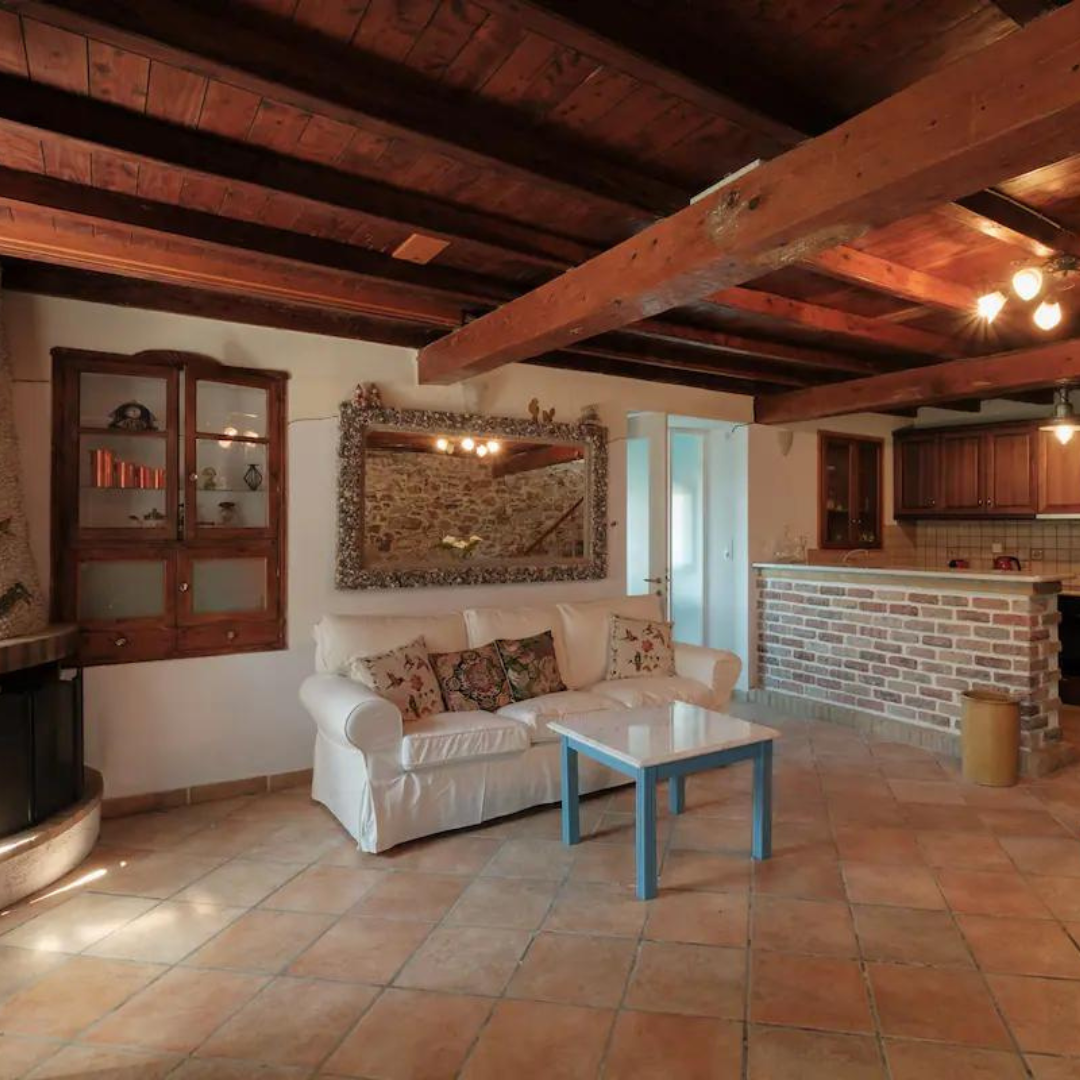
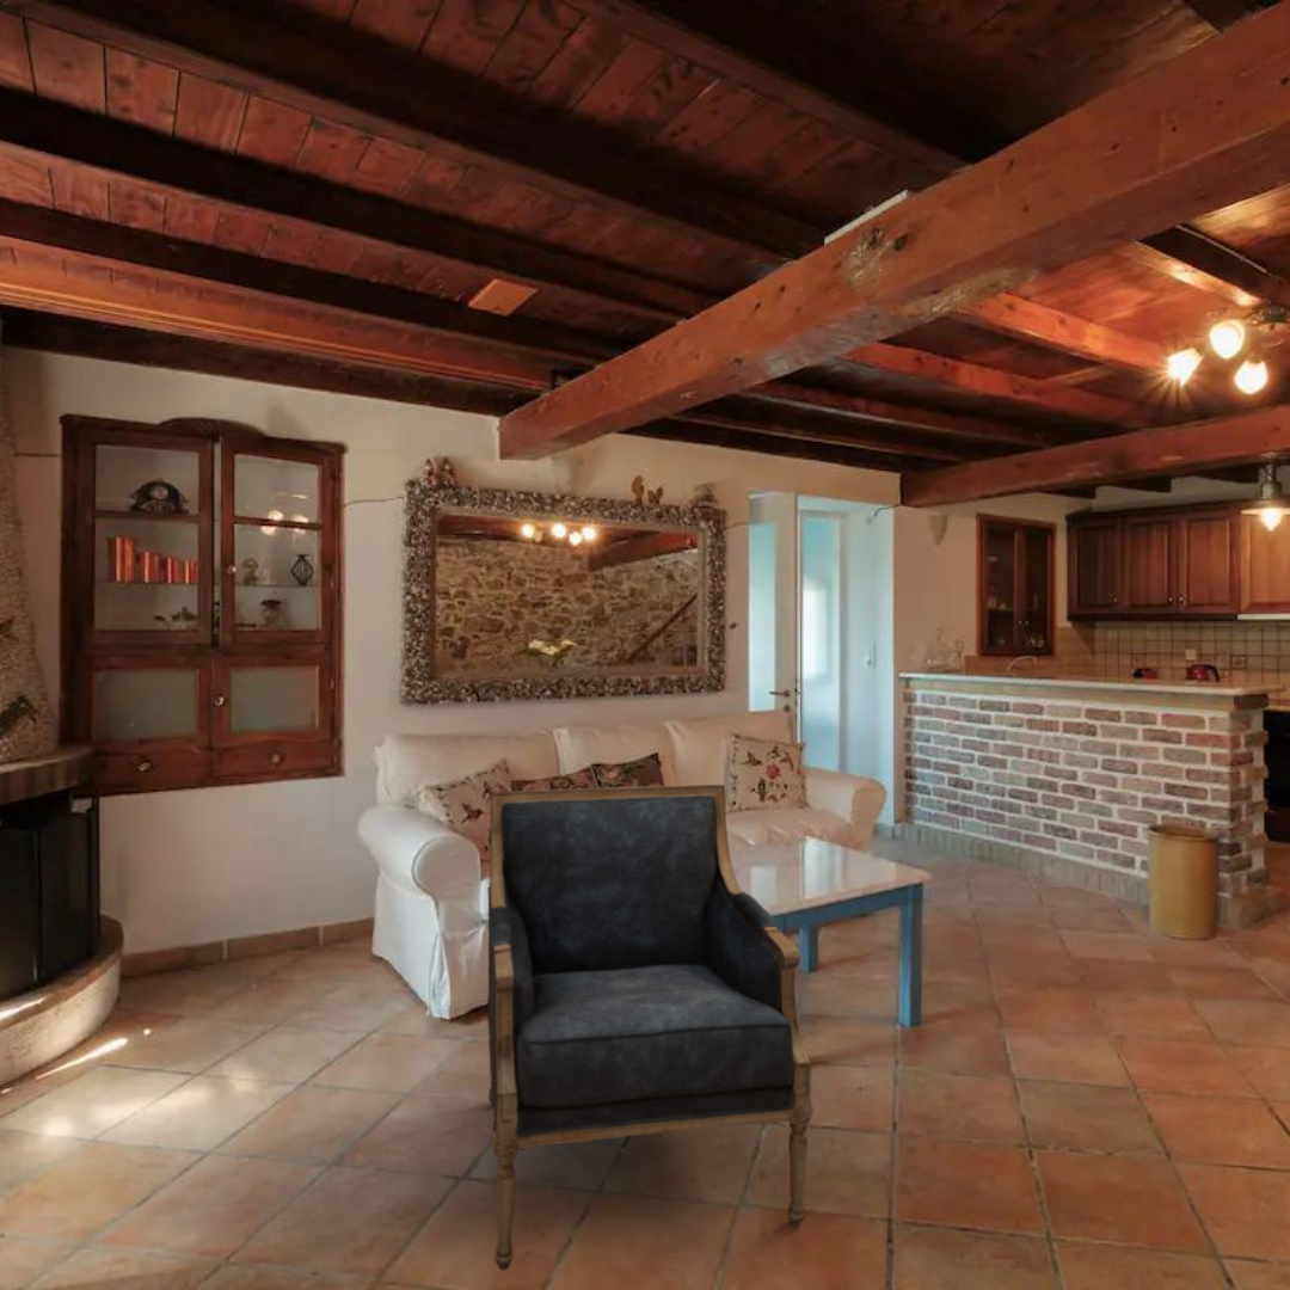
+ armchair [485,784,815,1272]
